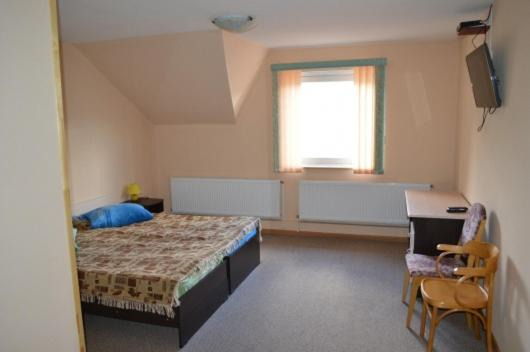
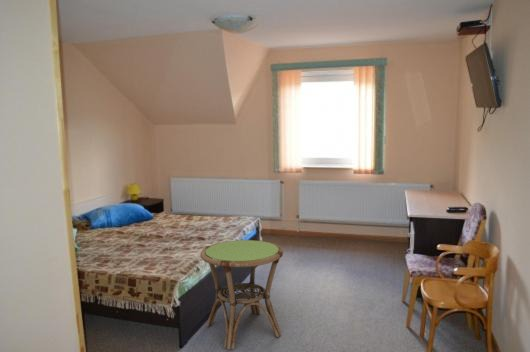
+ side table [199,239,284,350]
